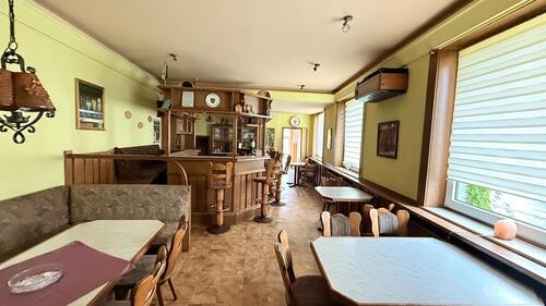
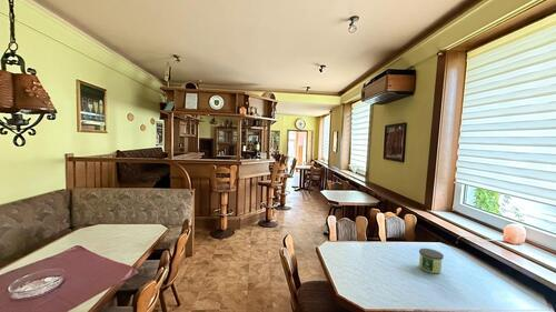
+ candle [418,248,445,274]
